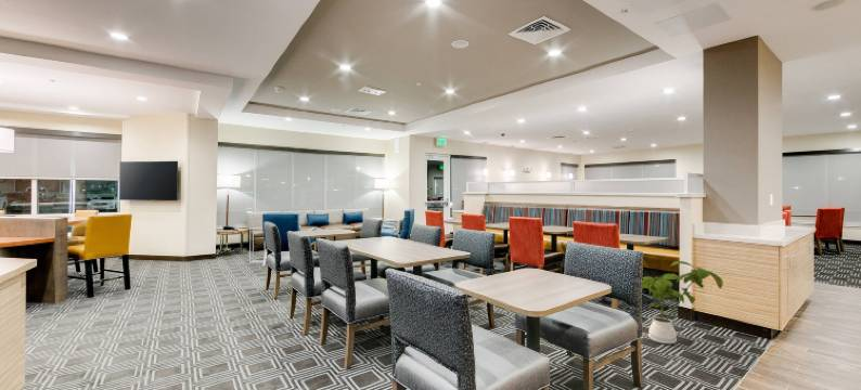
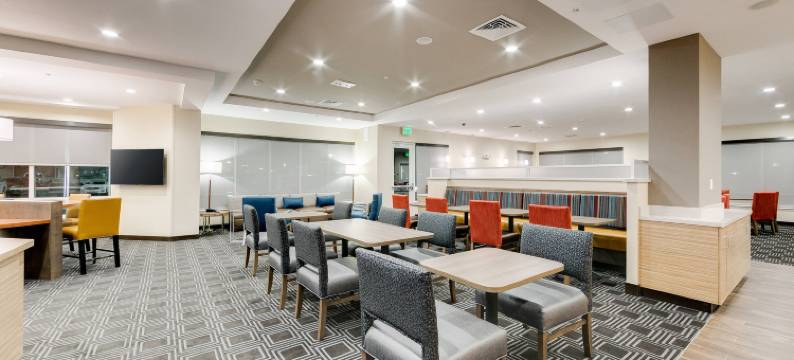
- house plant [641,260,724,344]
